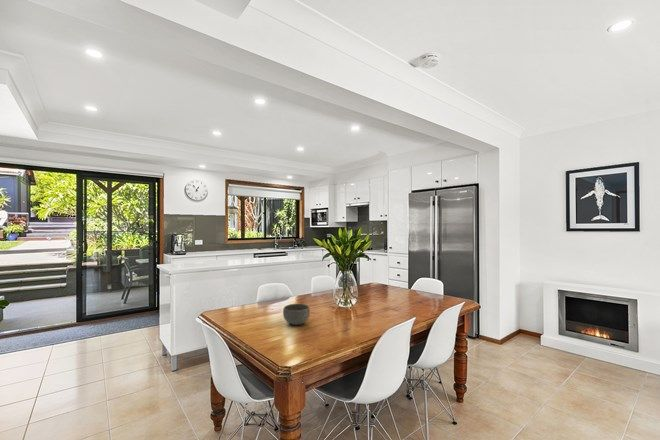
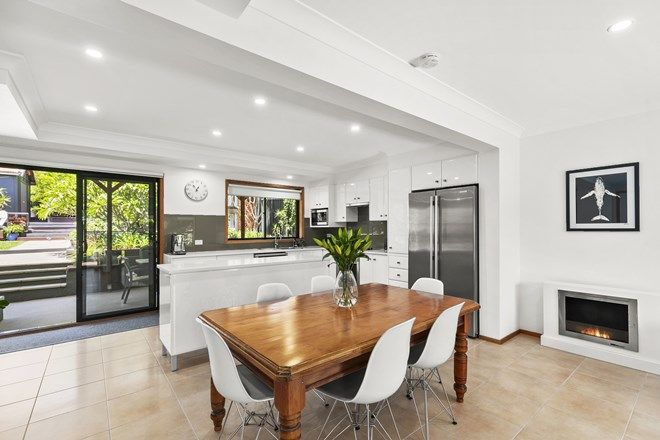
- bowl [282,303,311,326]
